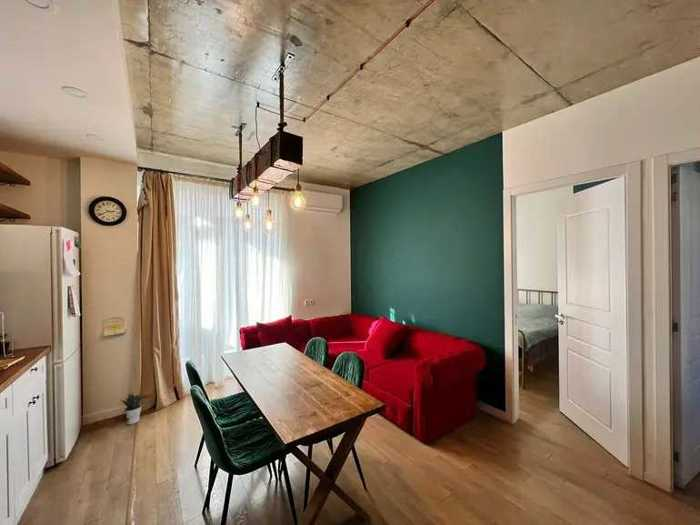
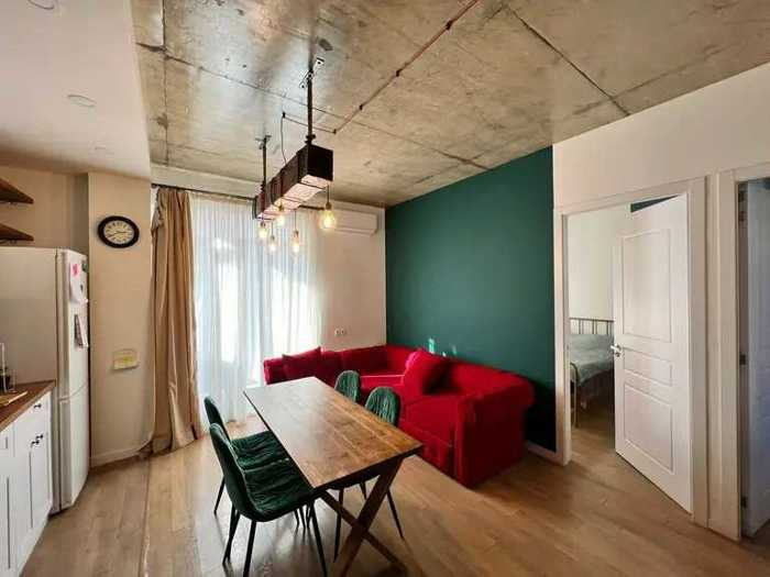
- potted plant [119,389,145,425]
